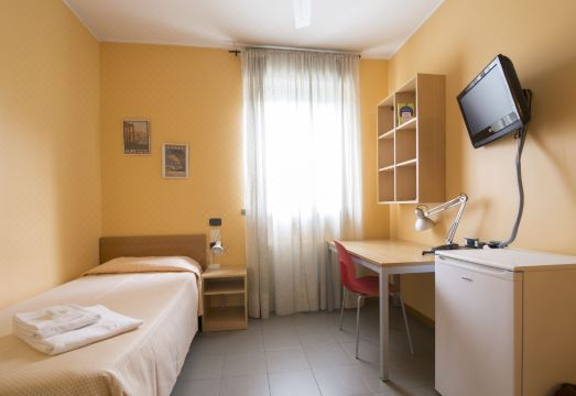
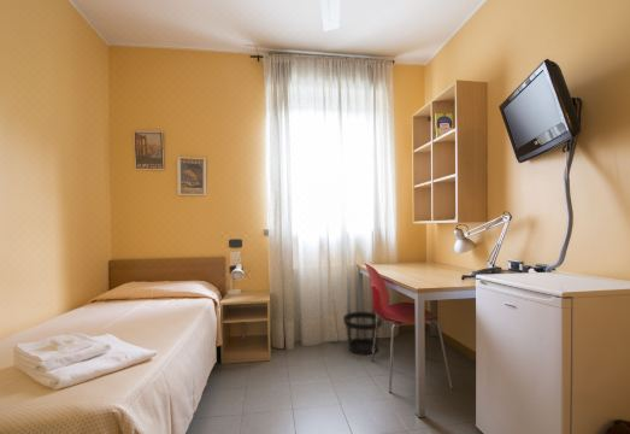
+ wastebasket [342,311,384,356]
